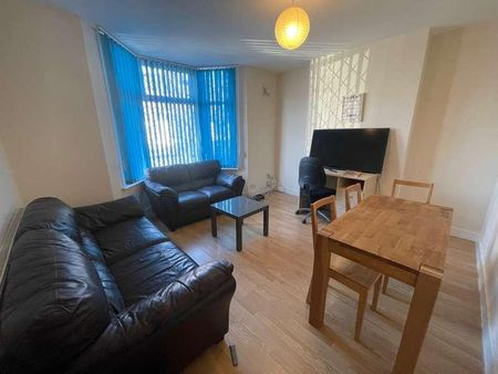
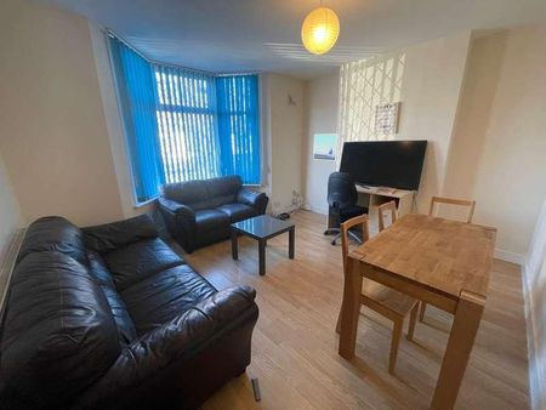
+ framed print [312,133,339,161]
